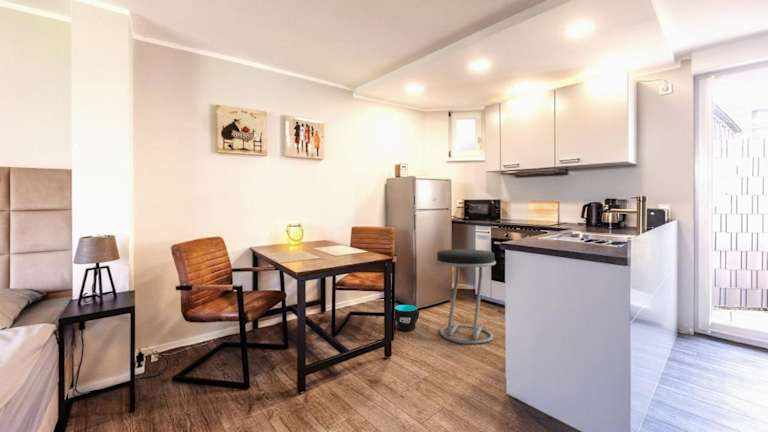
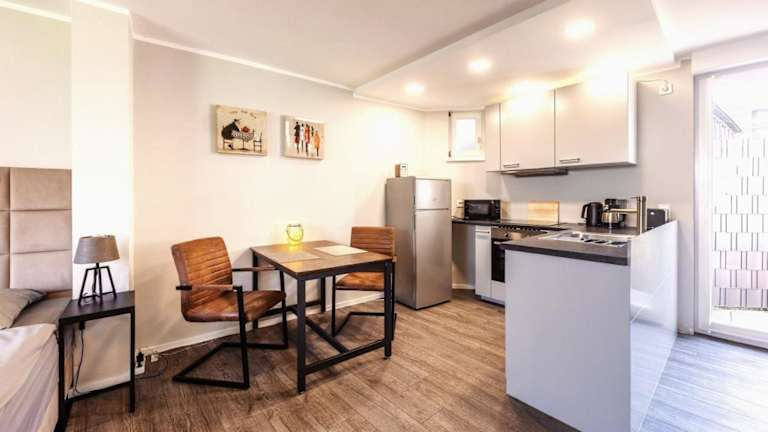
- stool [435,248,497,344]
- cup sleeve [393,304,420,332]
